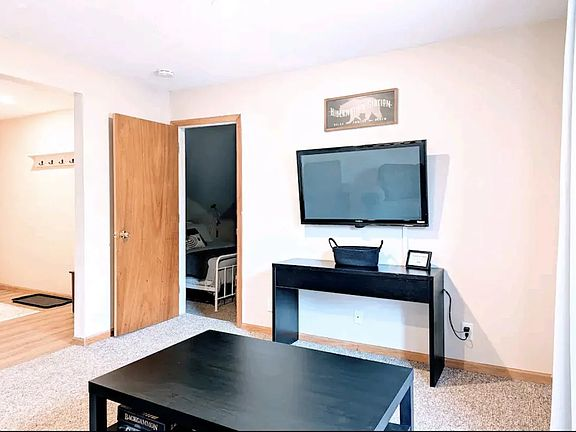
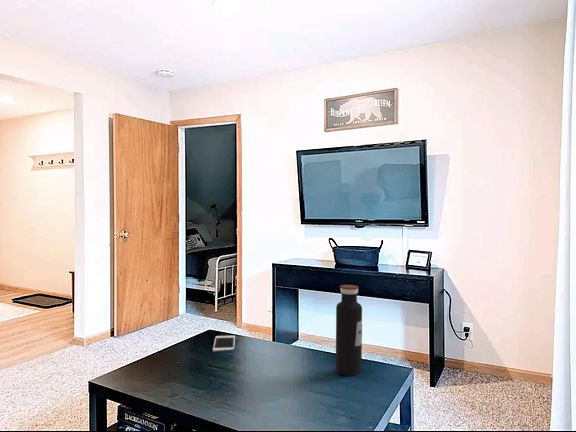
+ water bottle [335,284,363,377]
+ cell phone [212,335,236,353]
